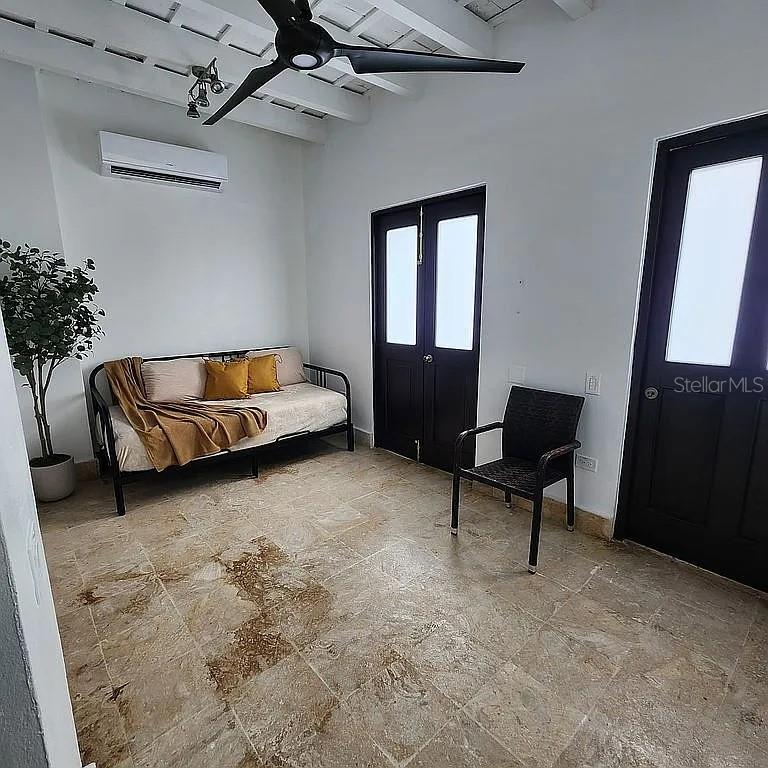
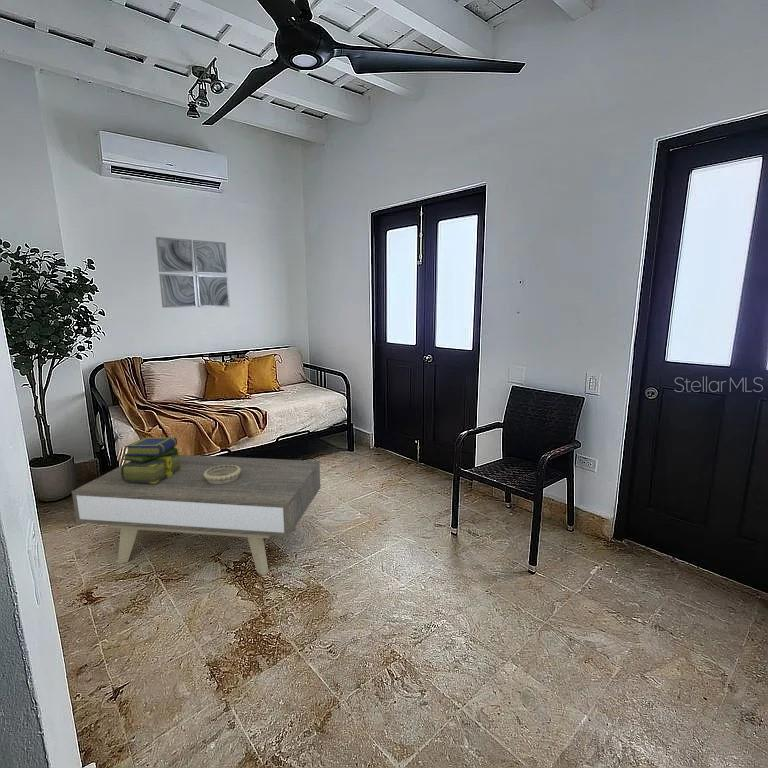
+ coffee table [71,454,322,576]
+ wall art [155,236,231,309]
+ decorative bowl [203,465,241,484]
+ stack of books [121,437,182,484]
